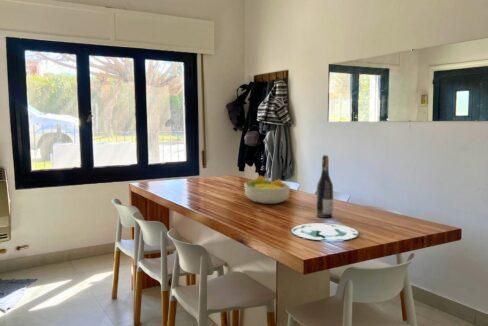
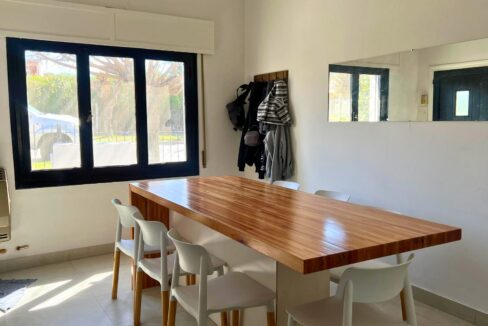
- wine bottle [315,154,334,219]
- plate [290,222,360,242]
- fruit bowl [243,175,291,205]
